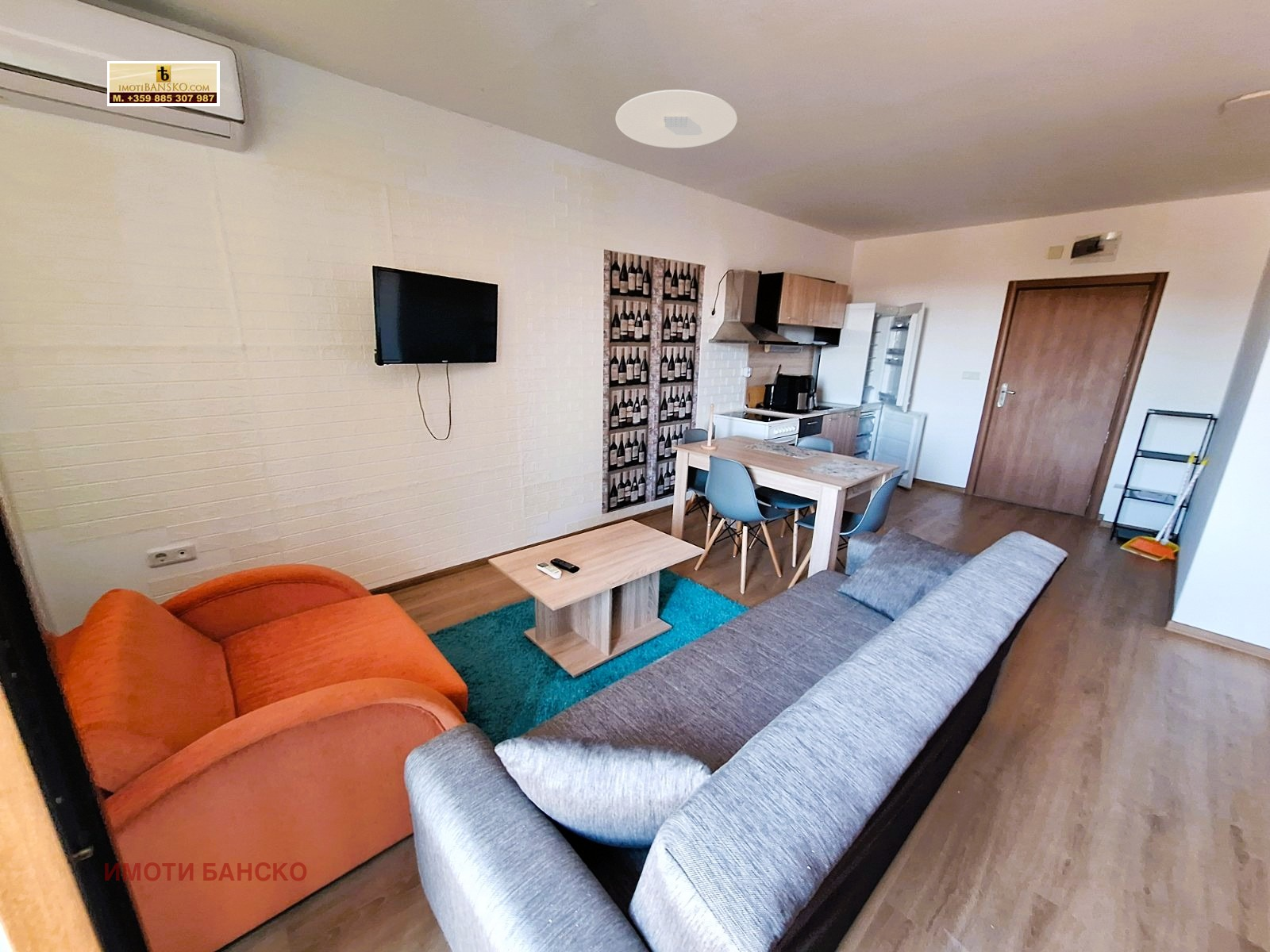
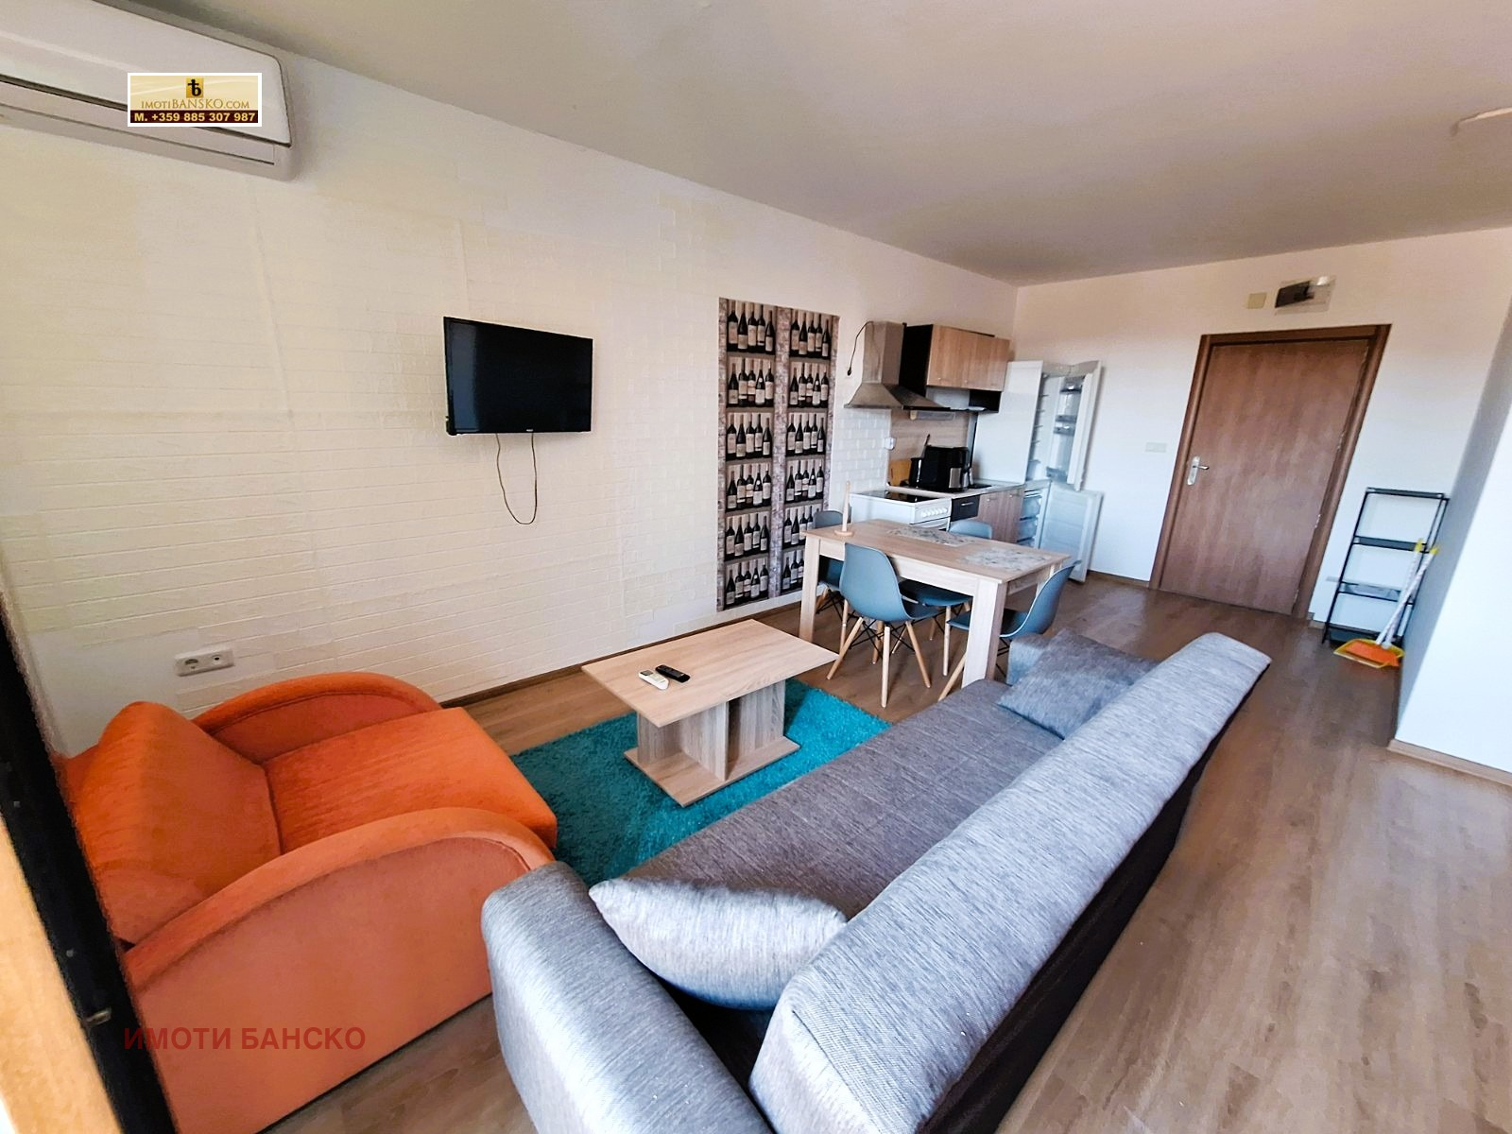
- ceiling light [615,89,738,149]
